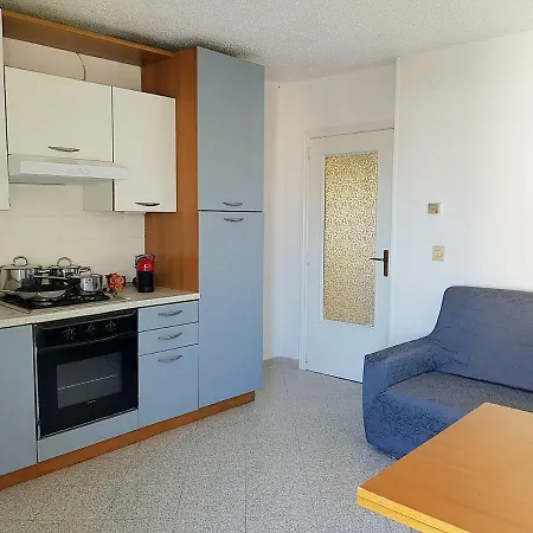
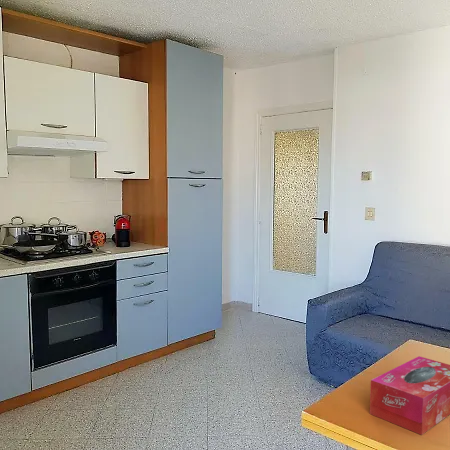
+ tissue box [369,355,450,436]
